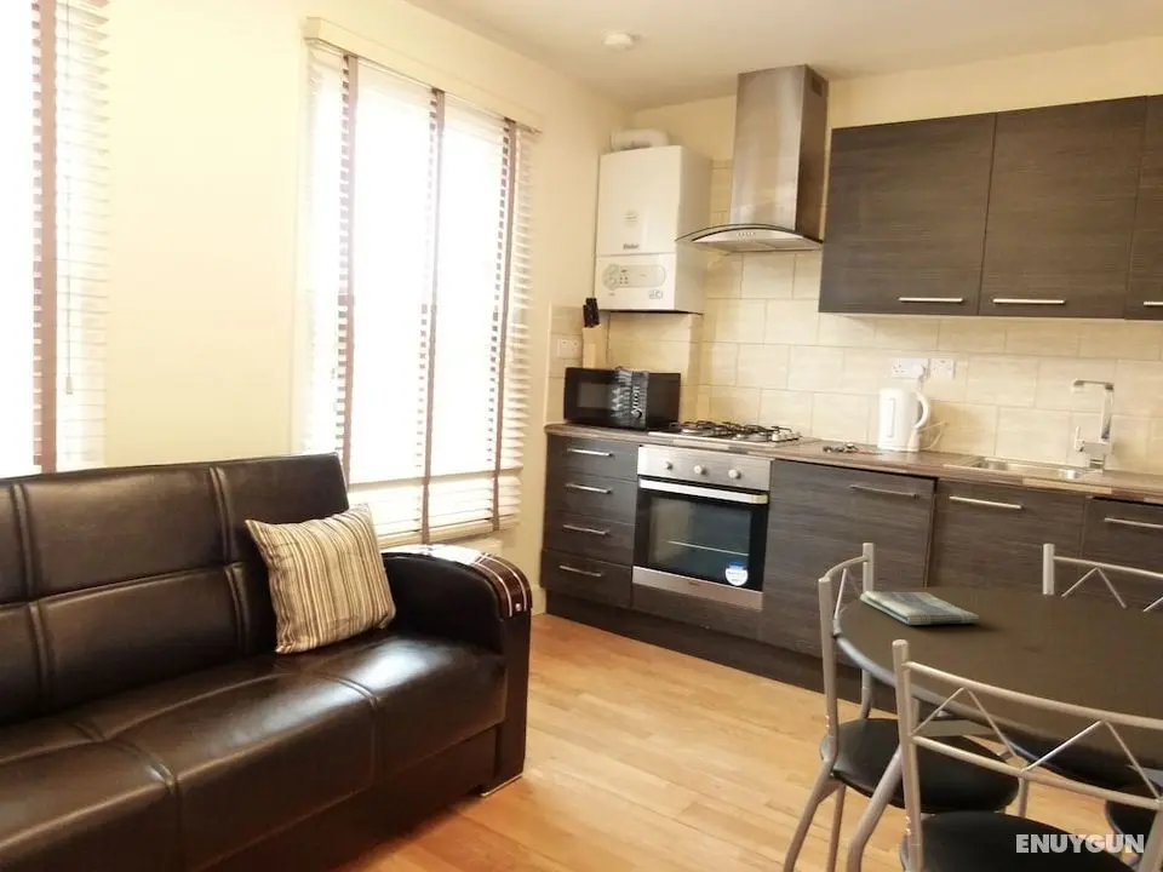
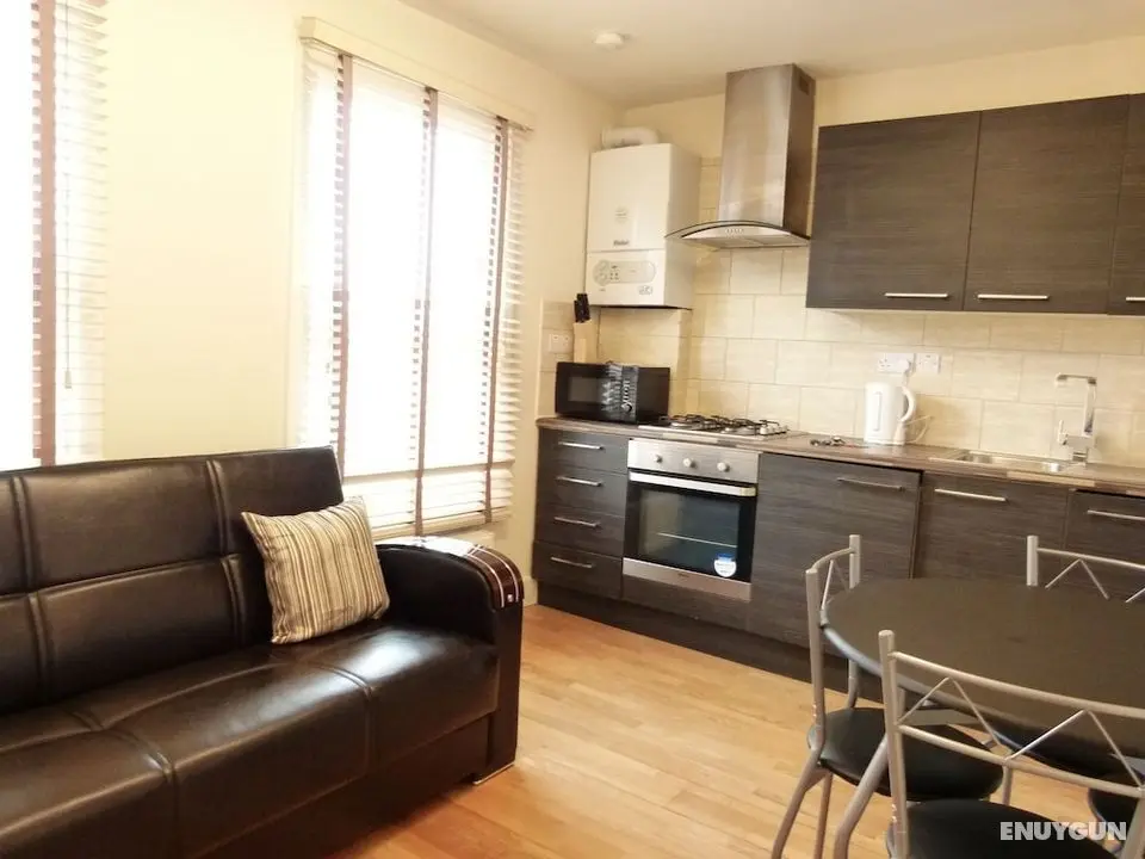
- dish towel [859,590,981,626]
